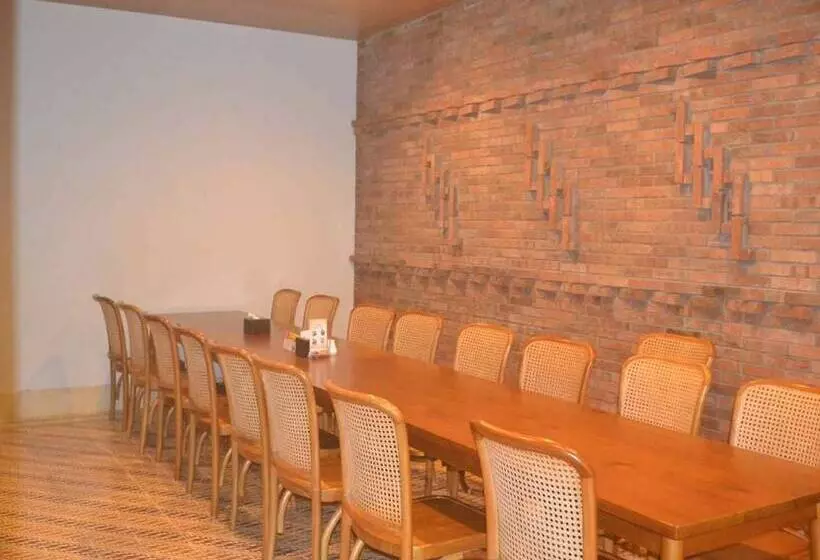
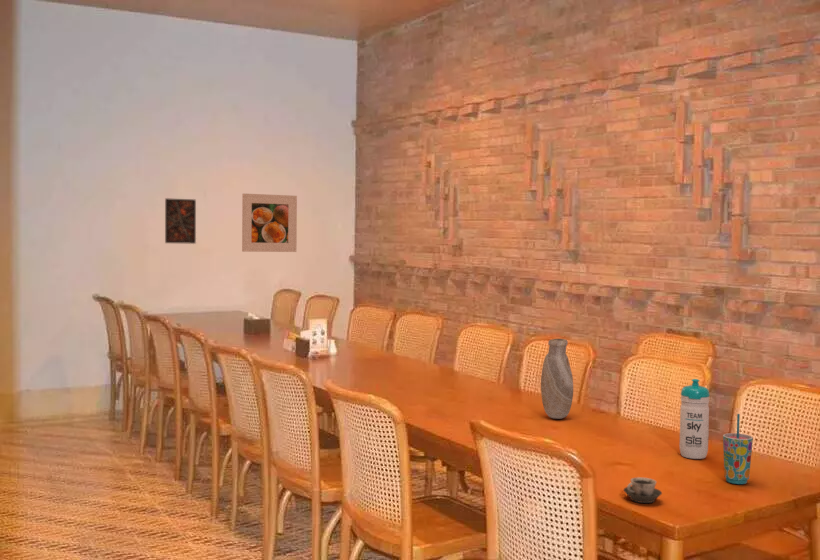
+ cup [623,476,663,504]
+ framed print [241,193,298,253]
+ cup [722,413,754,485]
+ vase [540,338,574,420]
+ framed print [164,197,197,245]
+ water bottle [679,378,711,460]
